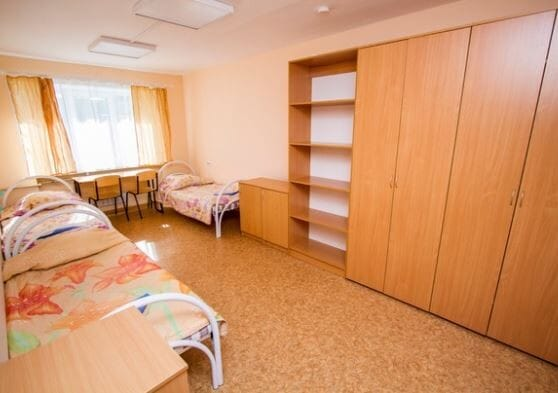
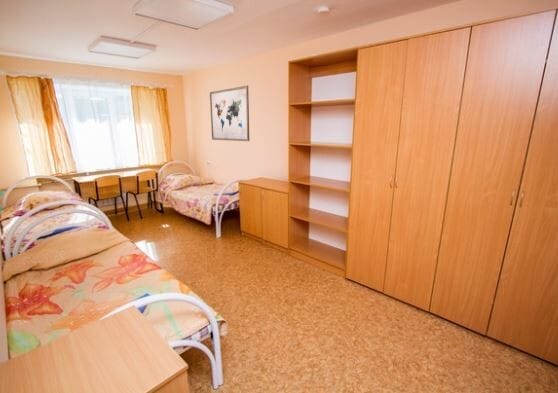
+ wall art [209,85,250,142]
